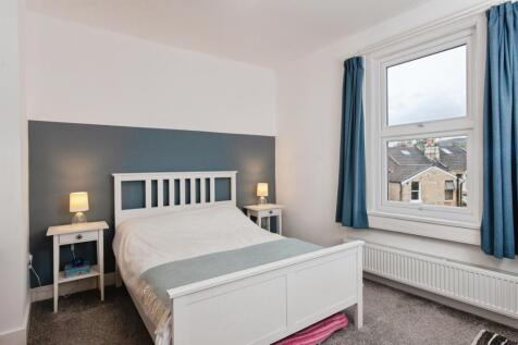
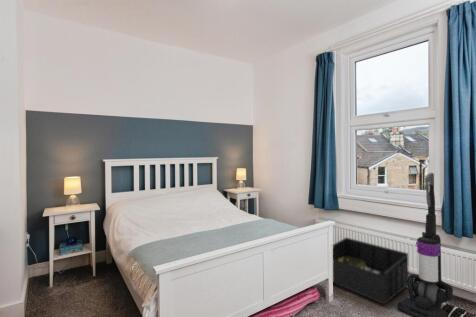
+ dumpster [332,236,410,306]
+ vacuum cleaner [397,172,454,317]
